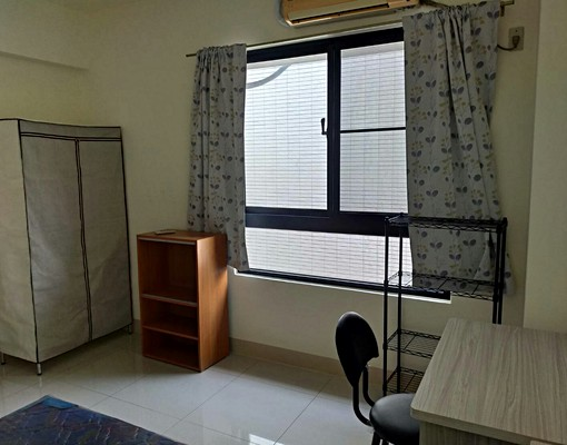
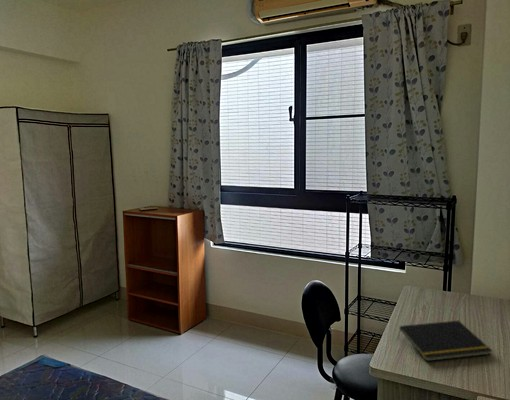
+ notepad [397,320,493,362]
